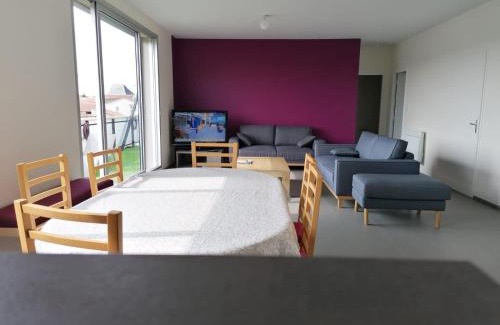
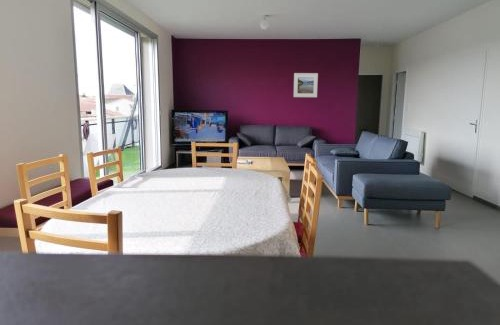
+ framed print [293,72,319,98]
